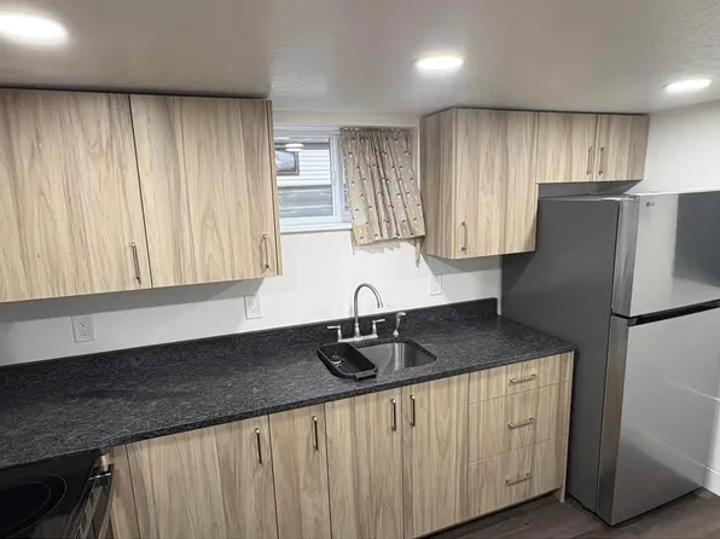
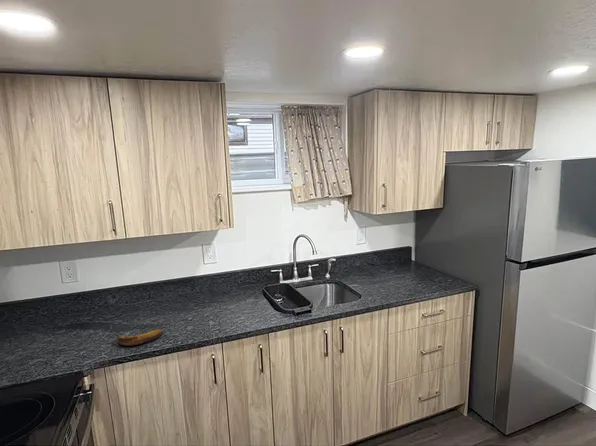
+ banana [115,328,163,347]
